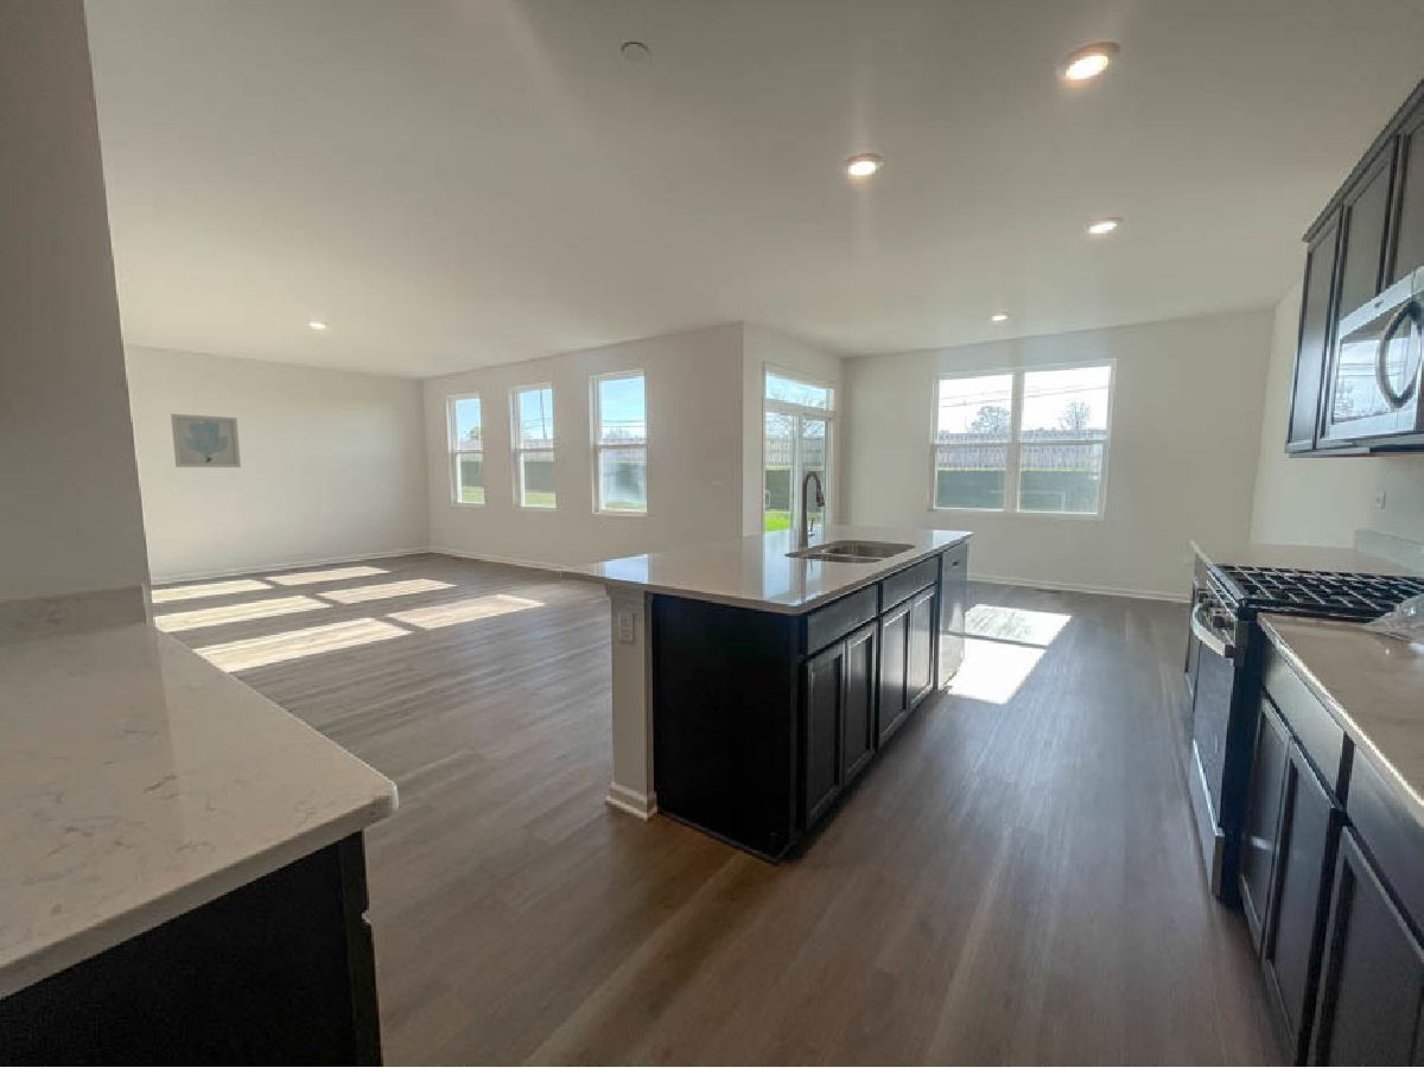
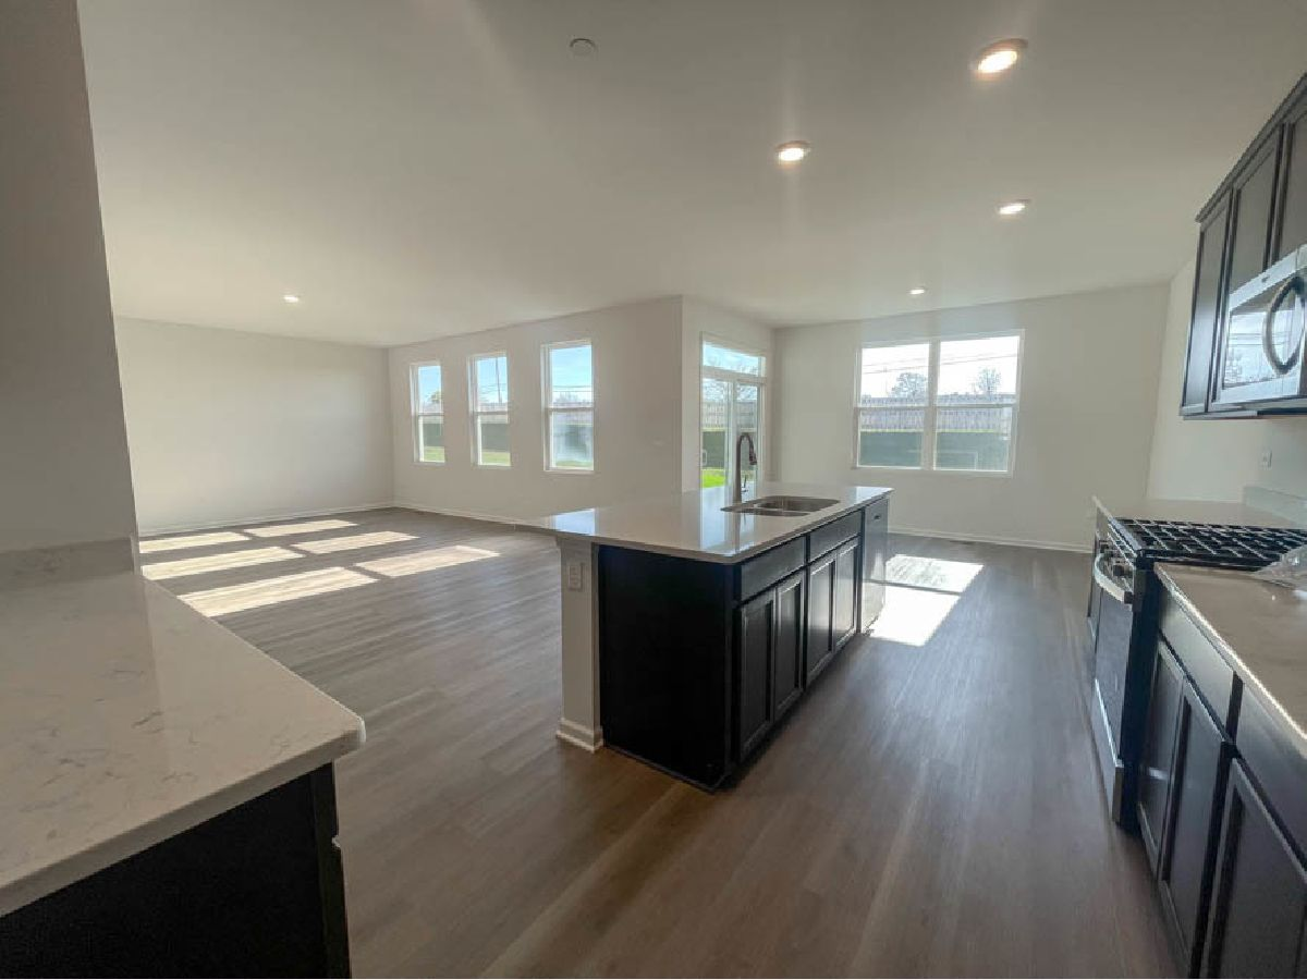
- wall art [170,413,242,469]
